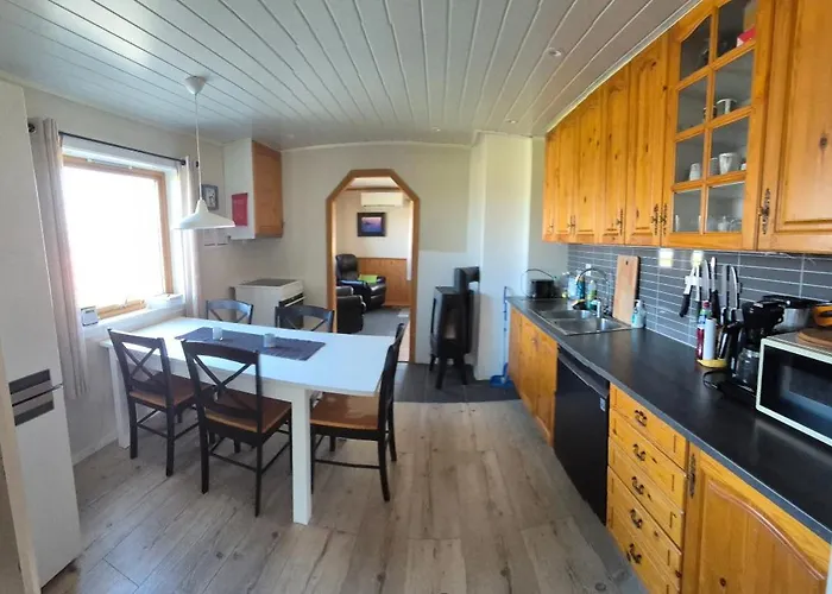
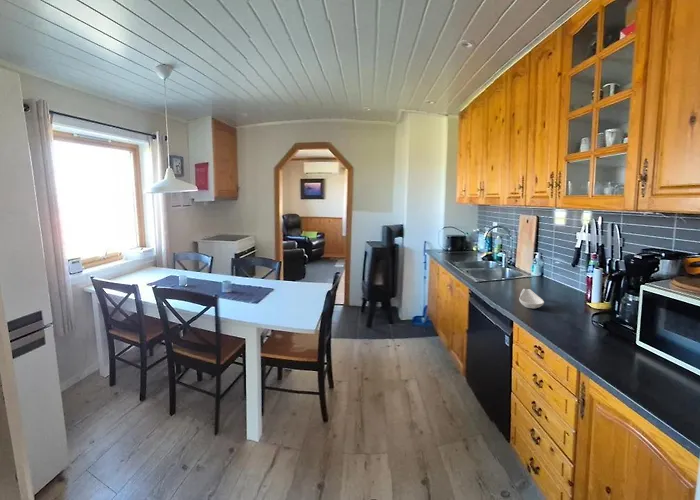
+ spoon rest [518,288,545,309]
